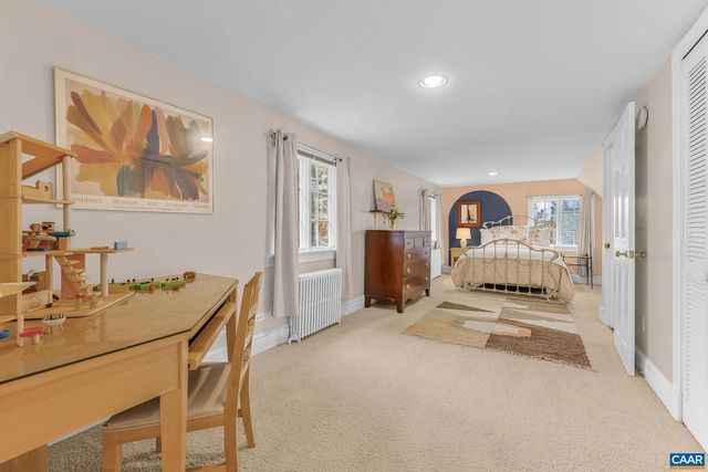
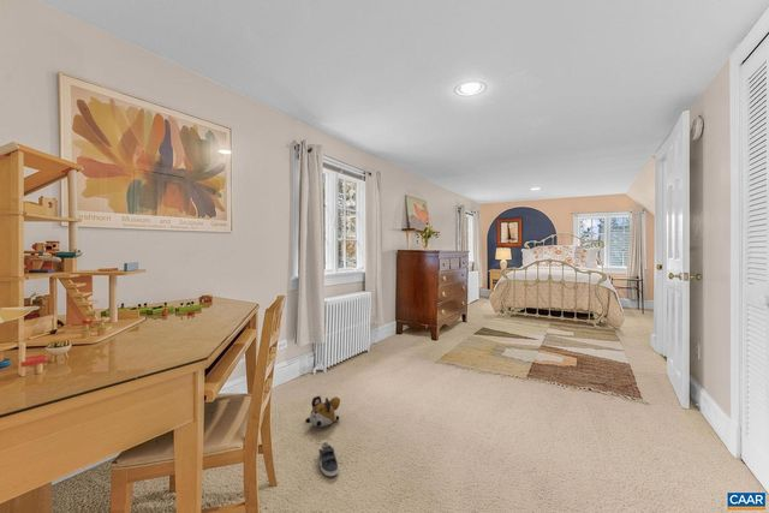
+ sneaker [317,440,340,477]
+ plush toy [304,395,341,428]
